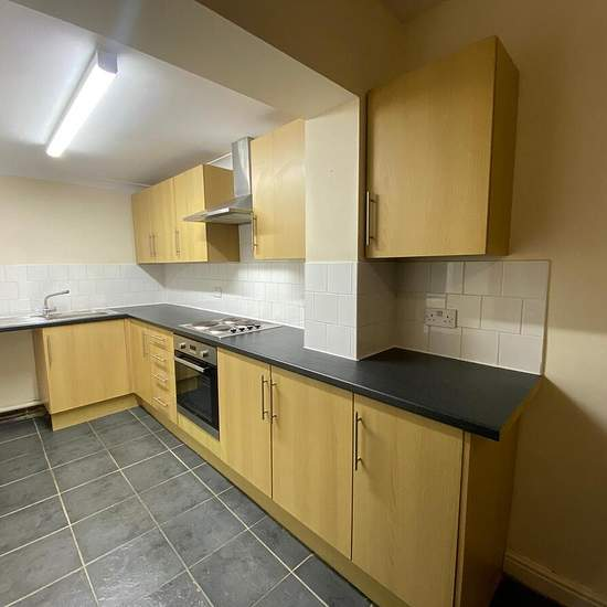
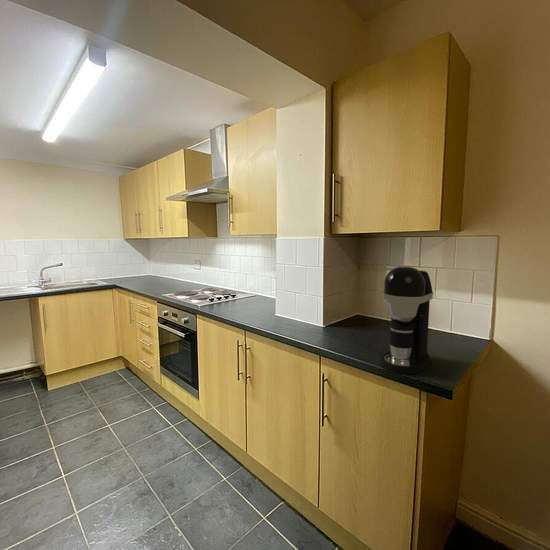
+ coffee maker [379,266,434,375]
